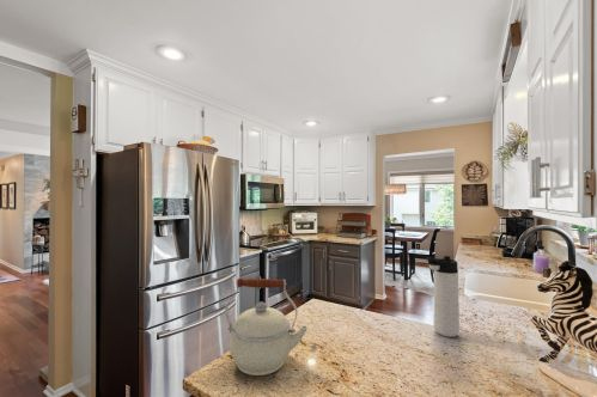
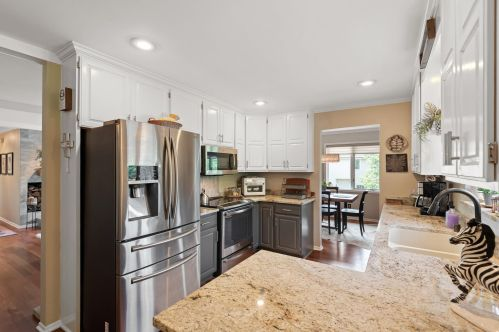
- thermos bottle [425,255,461,338]
- kettle [224,277,309,377]
